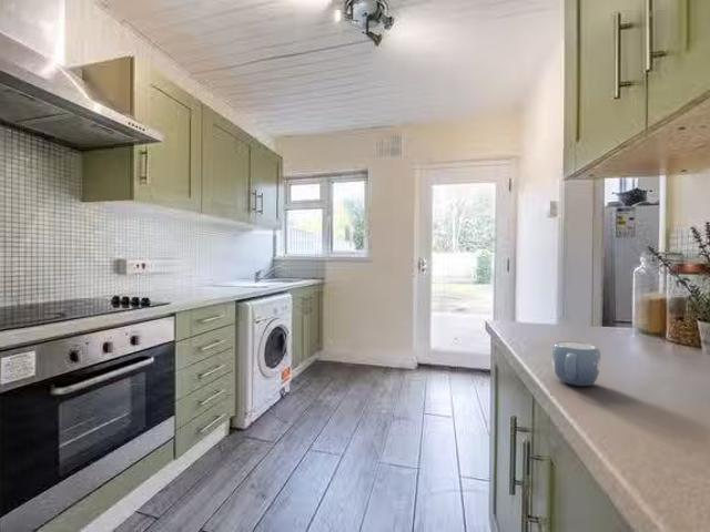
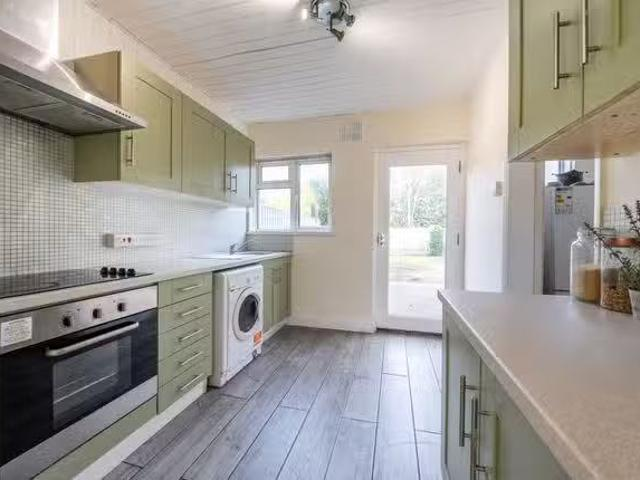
- mug [551,340,602,387]
